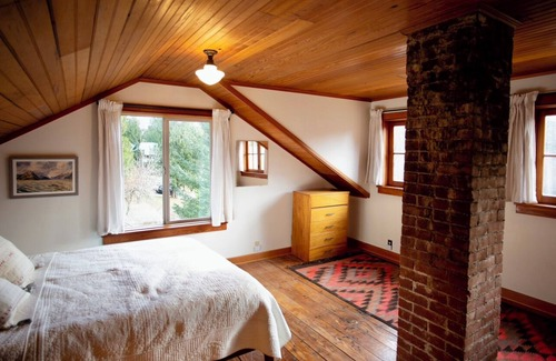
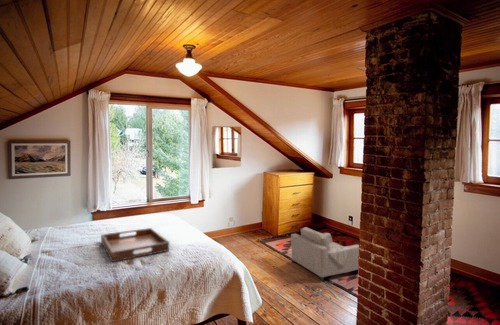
+ serving tray [100,227,170,263]
+ armchair [290,226,360,282]
